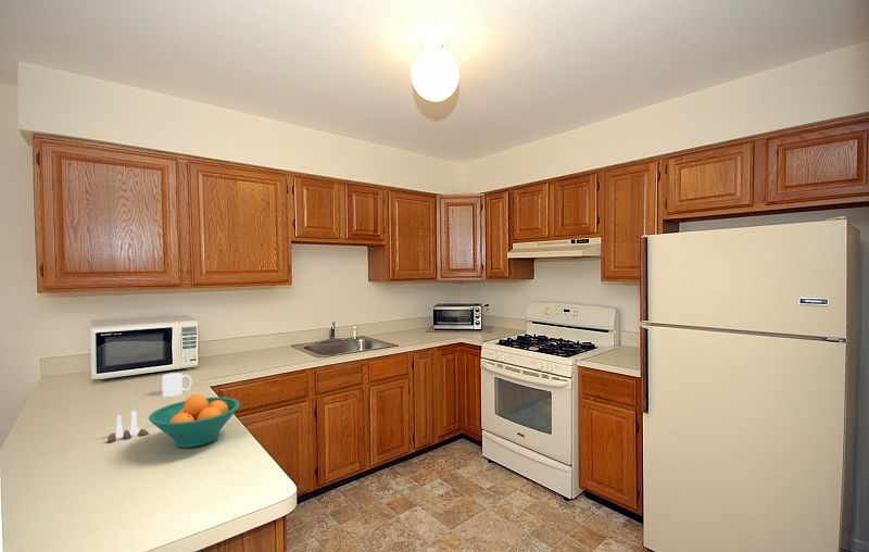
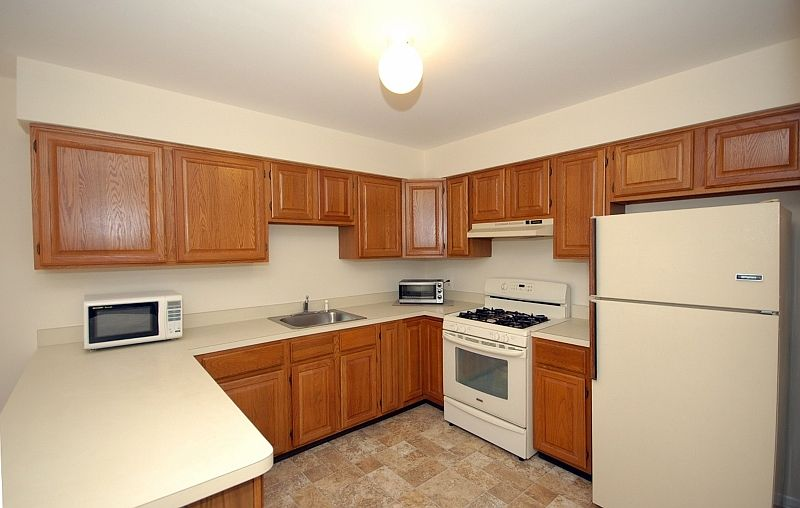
- mug [161,372,192,398]
- fruit bowl [148,393,241,449]
- salt and pepper shaker set [106,410,150,443]
